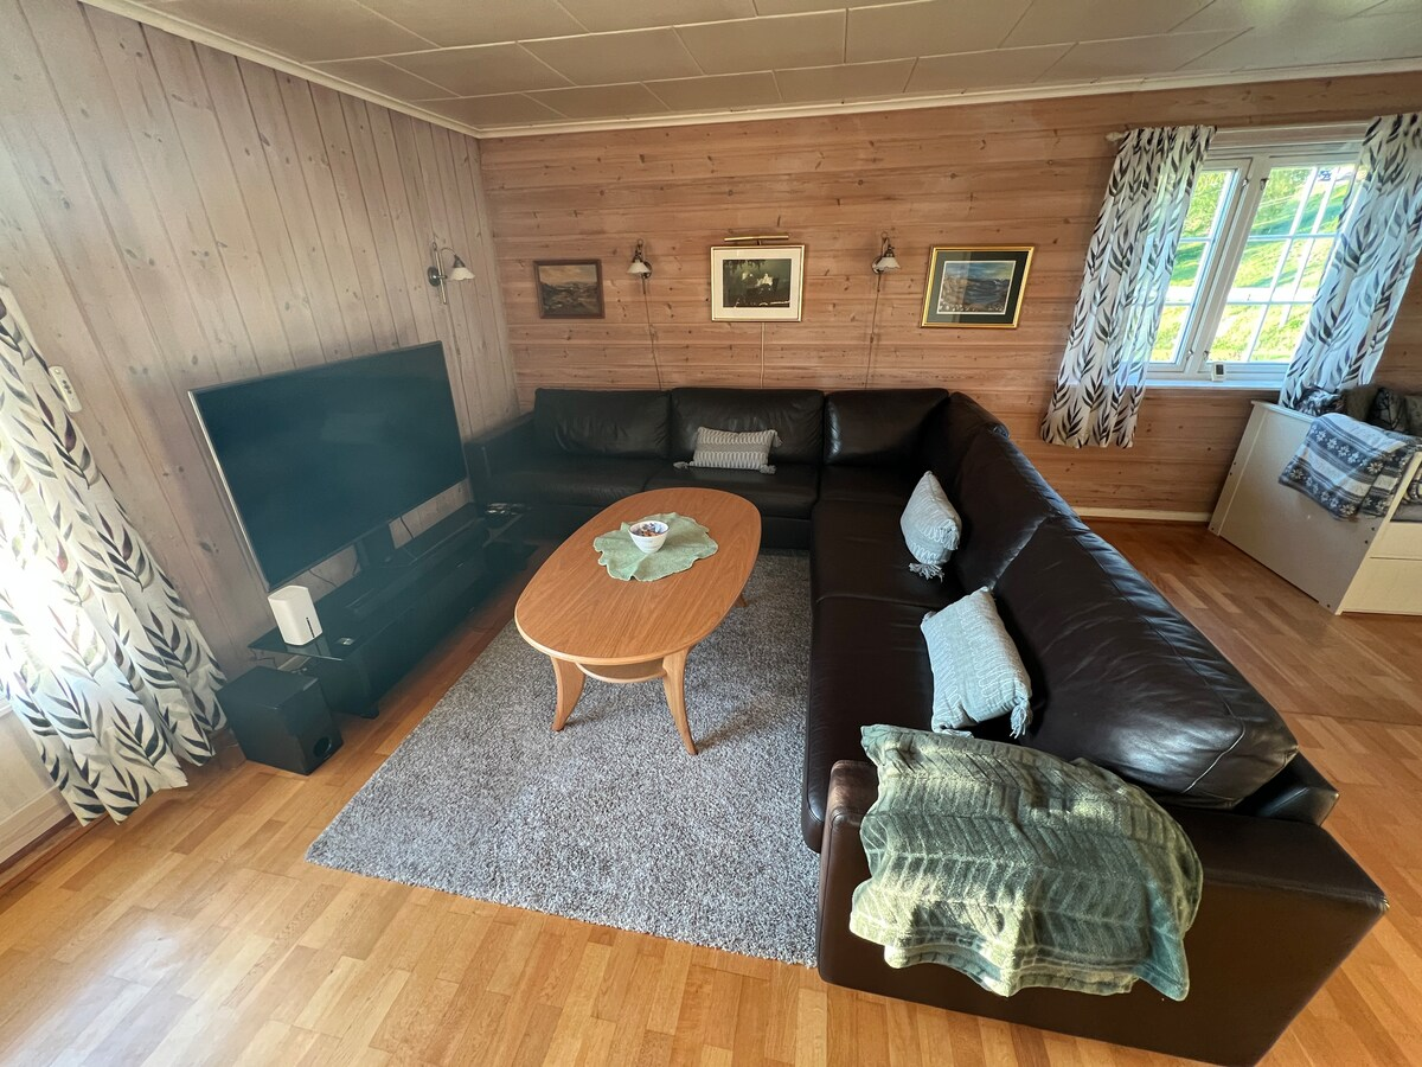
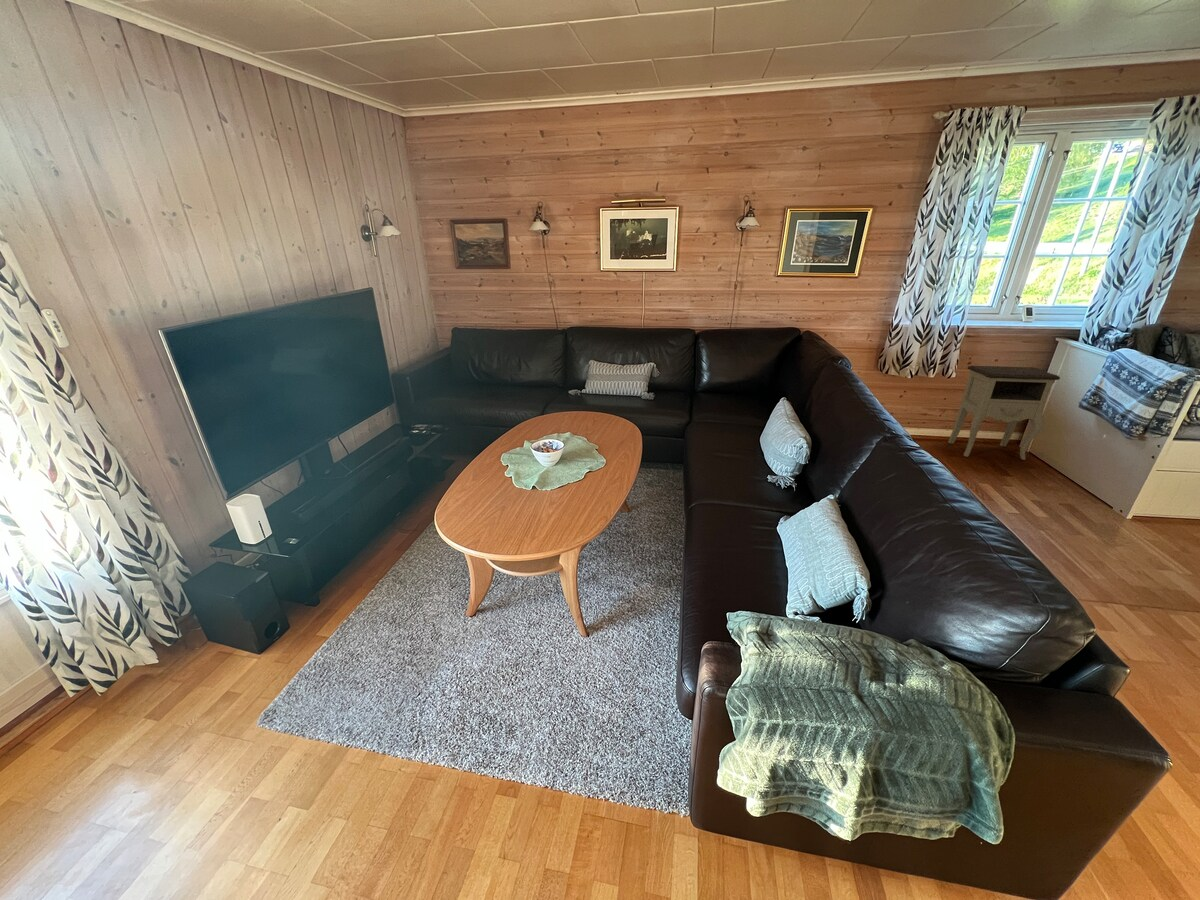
+ nightstand [947,365,1061,461]
